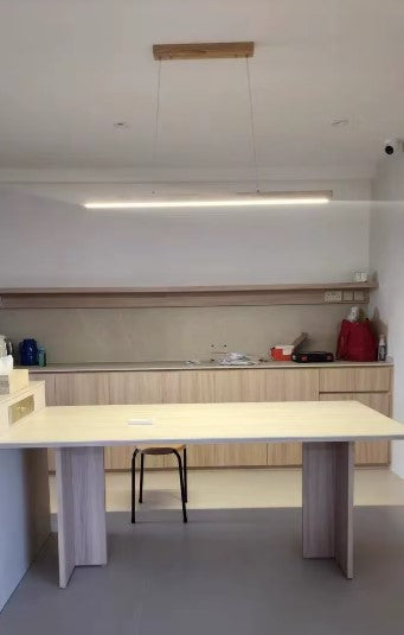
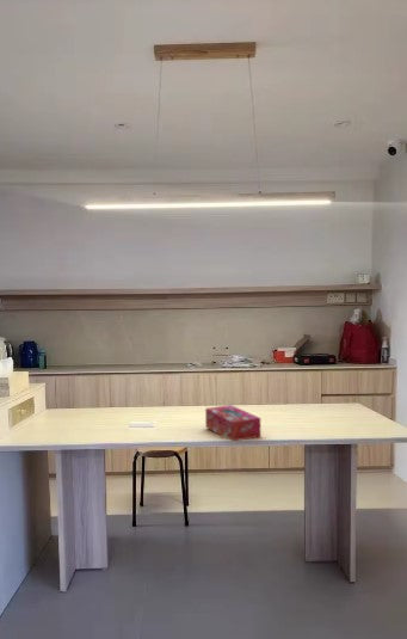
+ tissue box [204,404,261,442]
